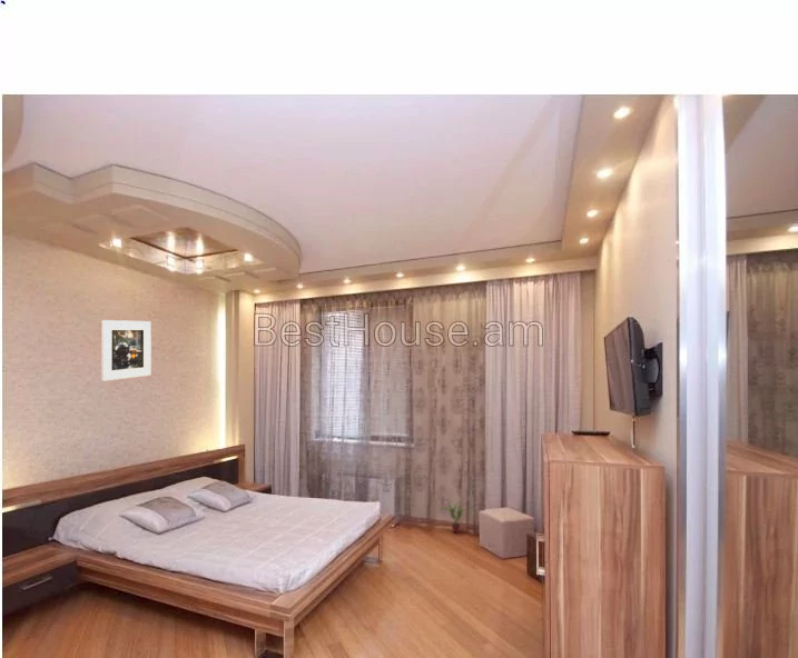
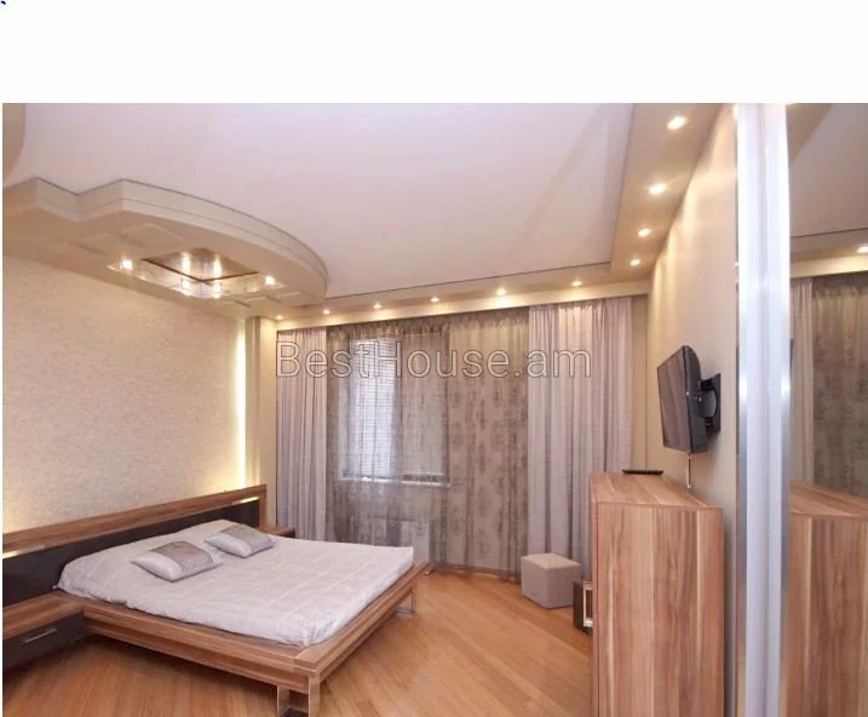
- potted plant [441,501,471,535]
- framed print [101,319,152,382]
